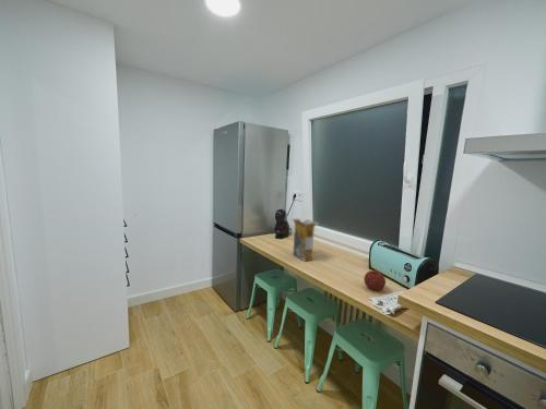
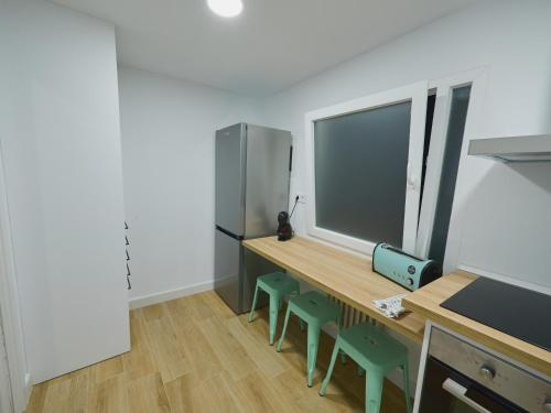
- fruit [363,268,387,291]
- cereal box [292,218,320,262]
